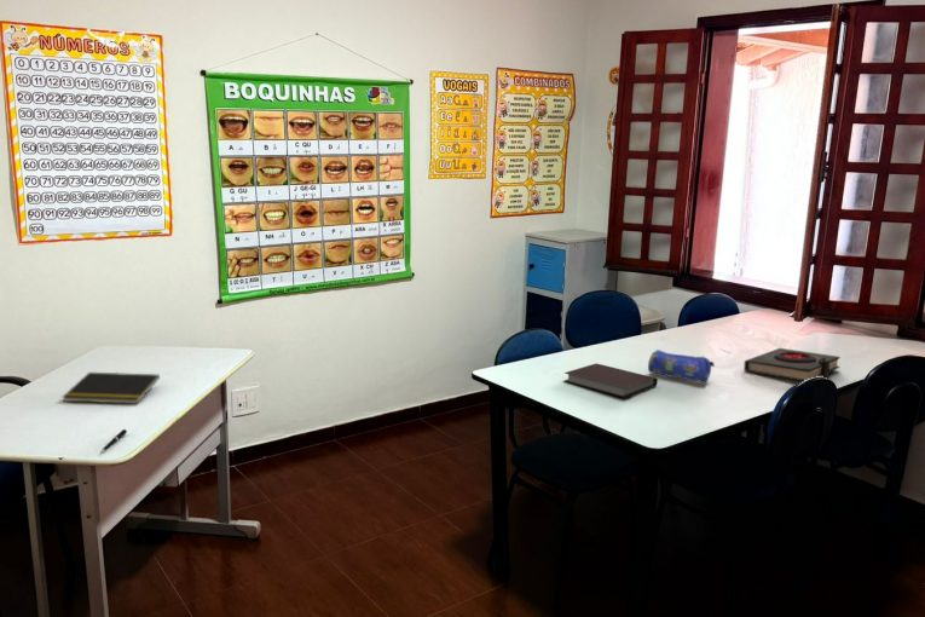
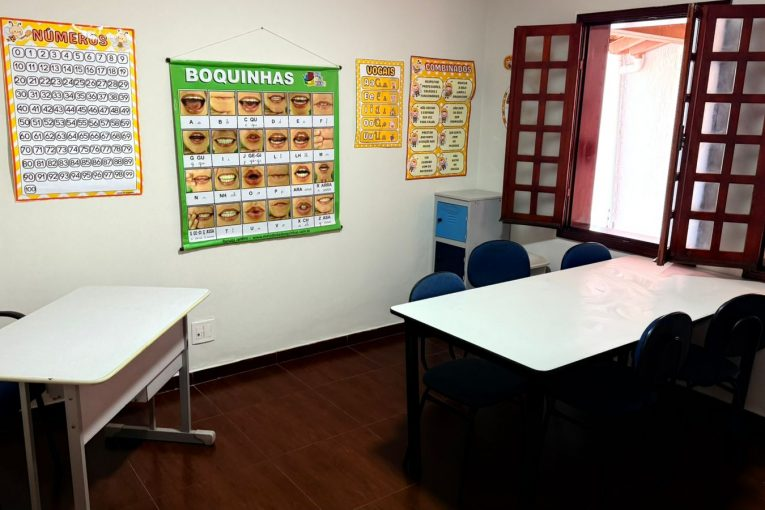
- pencil case [647,348,716,385]
- notepad [60,371,161,405]
- pen [99,428,128,454]
- book [742,347,842,382]
- notebook [563,362,659,399]
